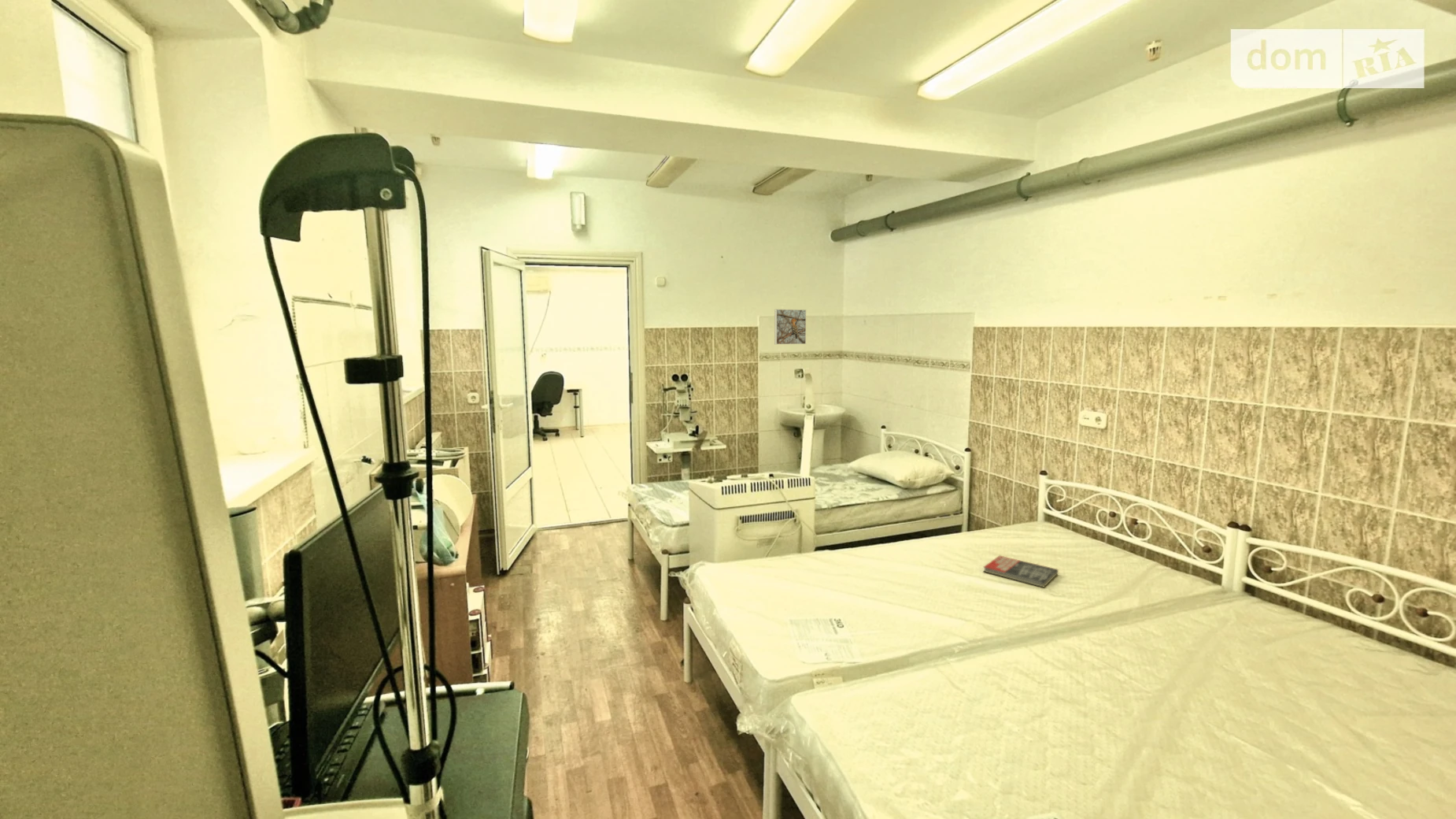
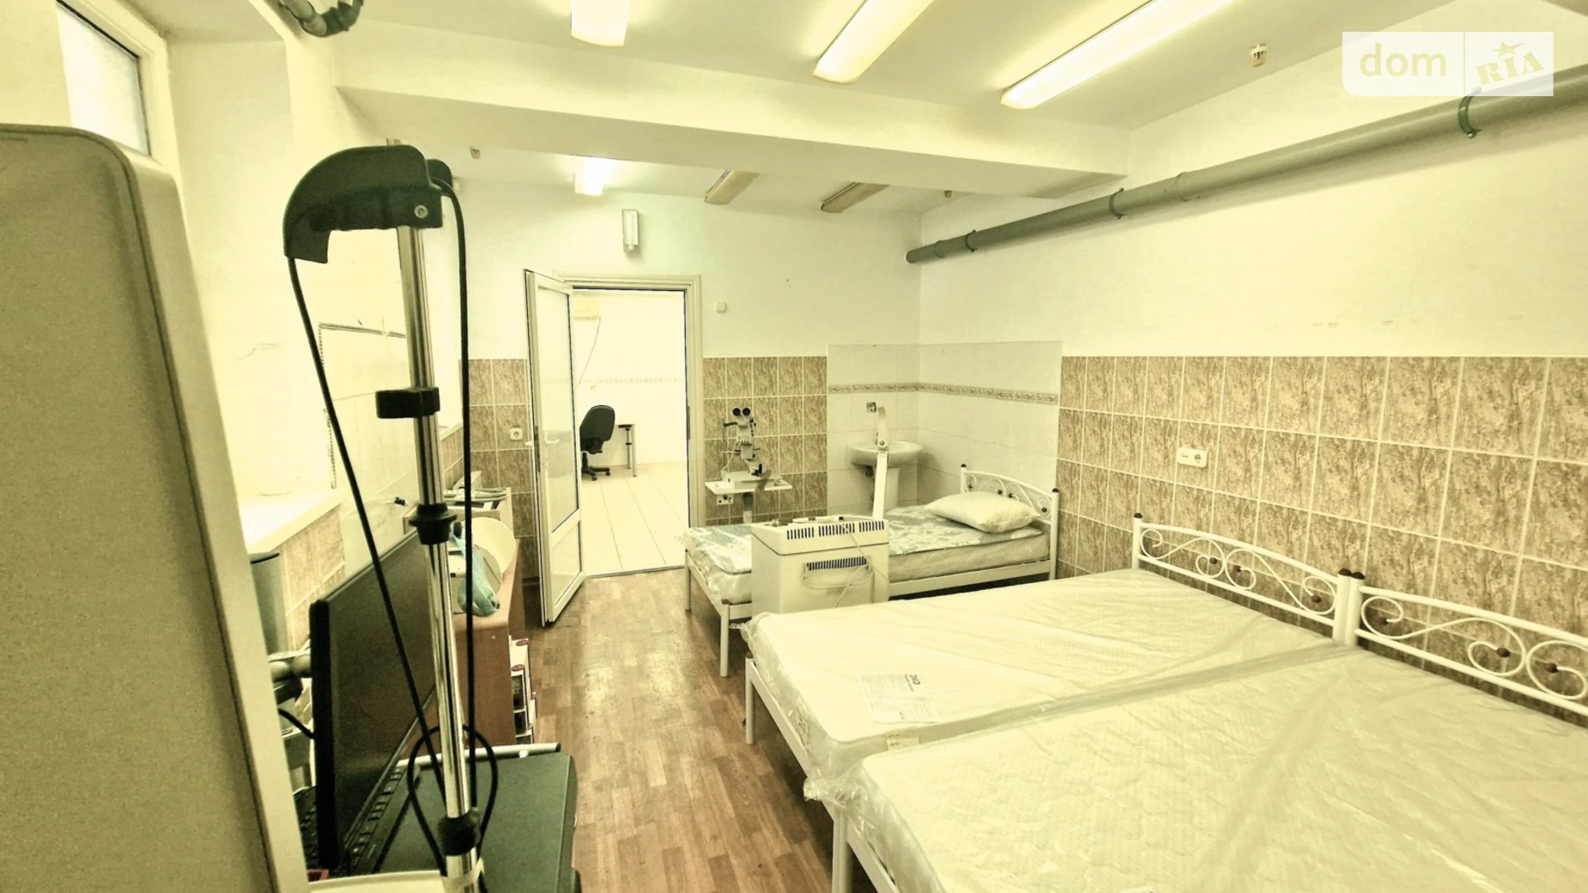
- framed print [774,309,807,345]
- book [983,554,1059,588]
